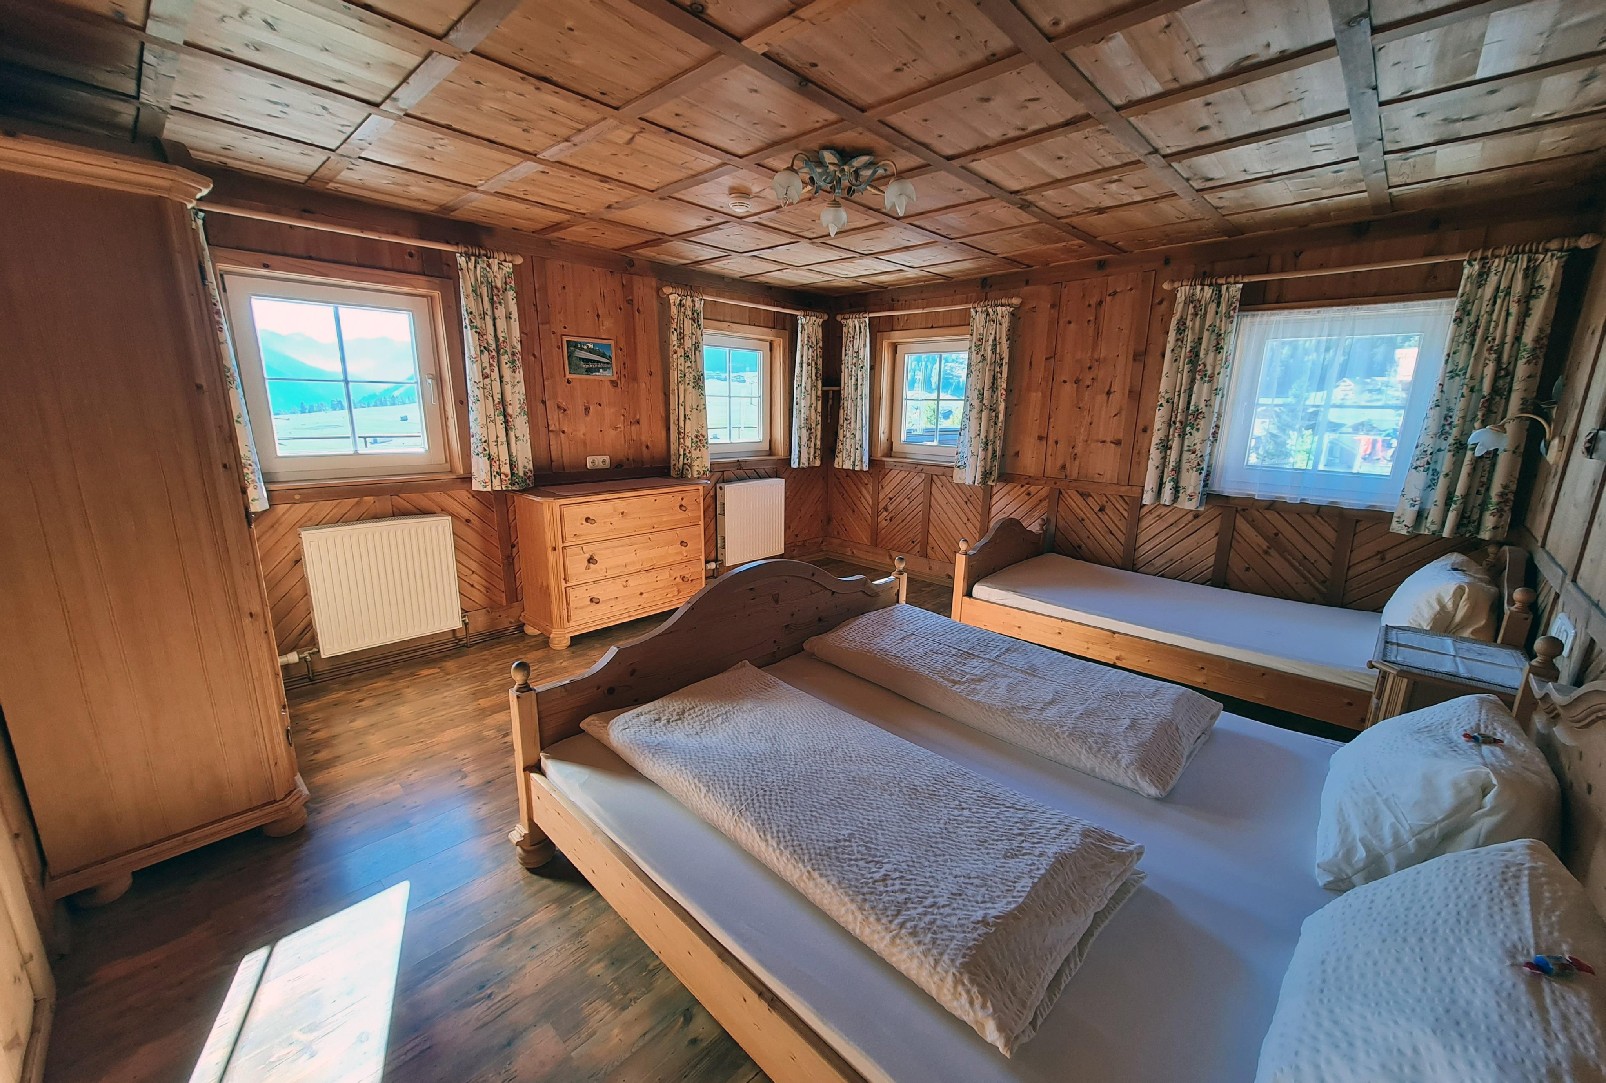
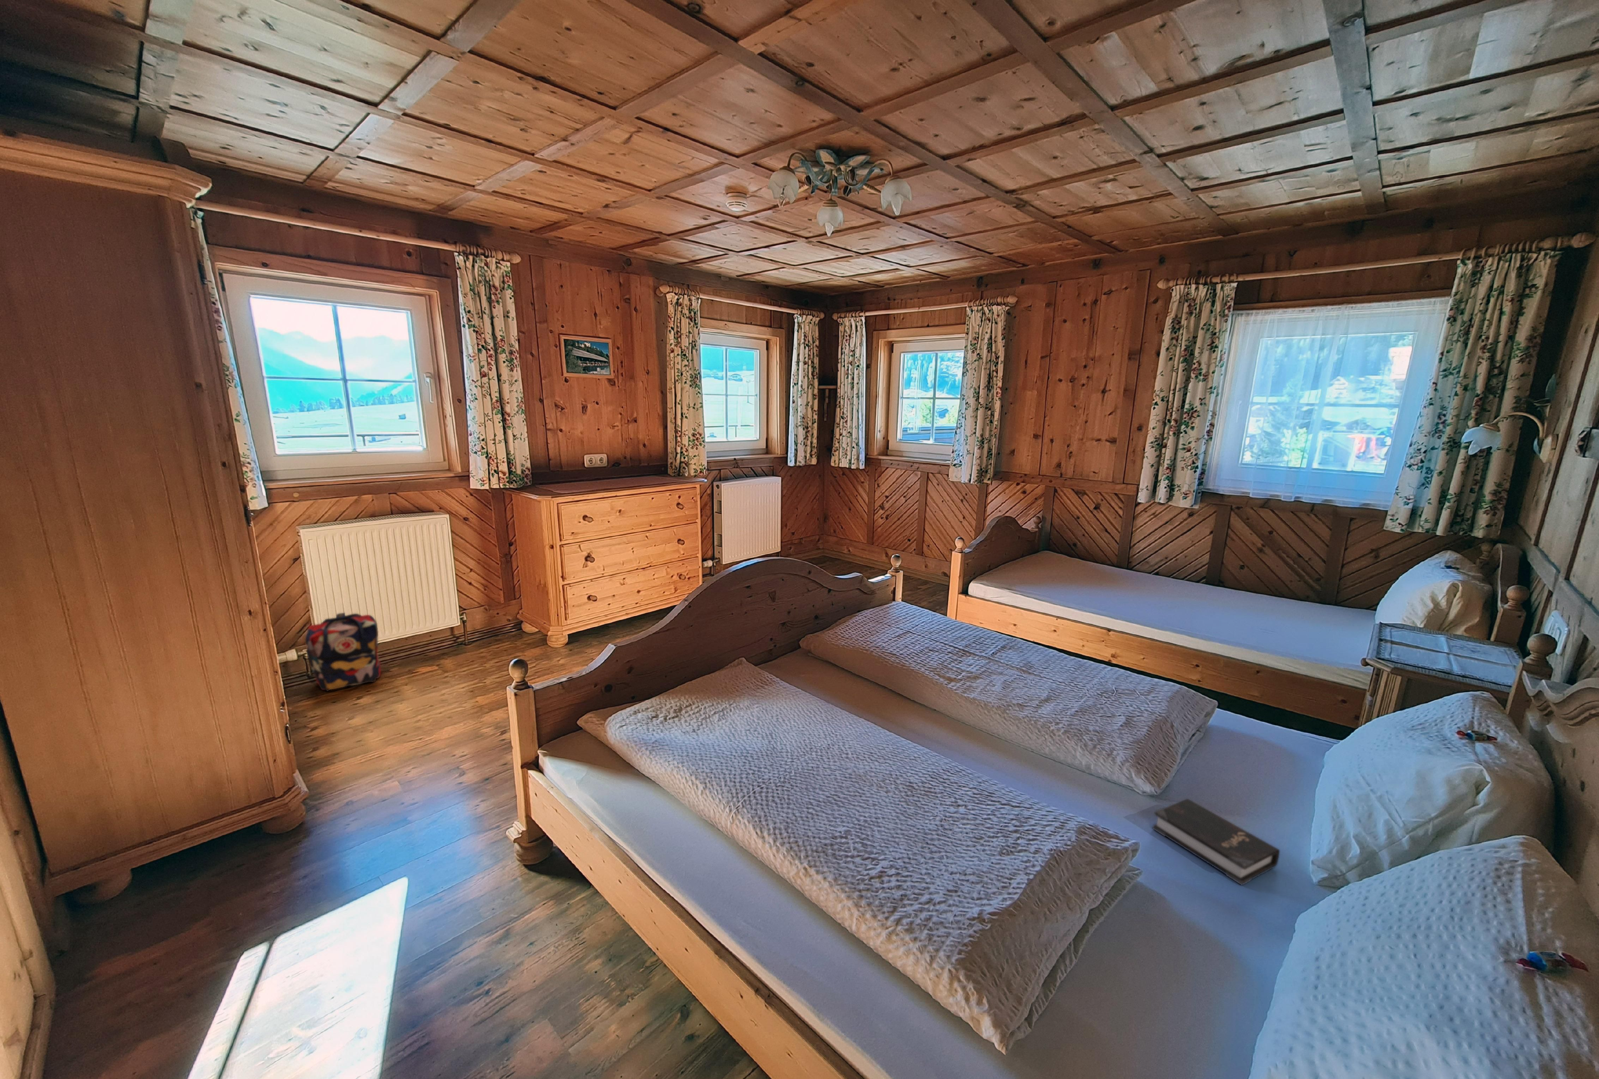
+ backpack [305,612,380,692]
+ hardback book [1152,798,1280,886]
